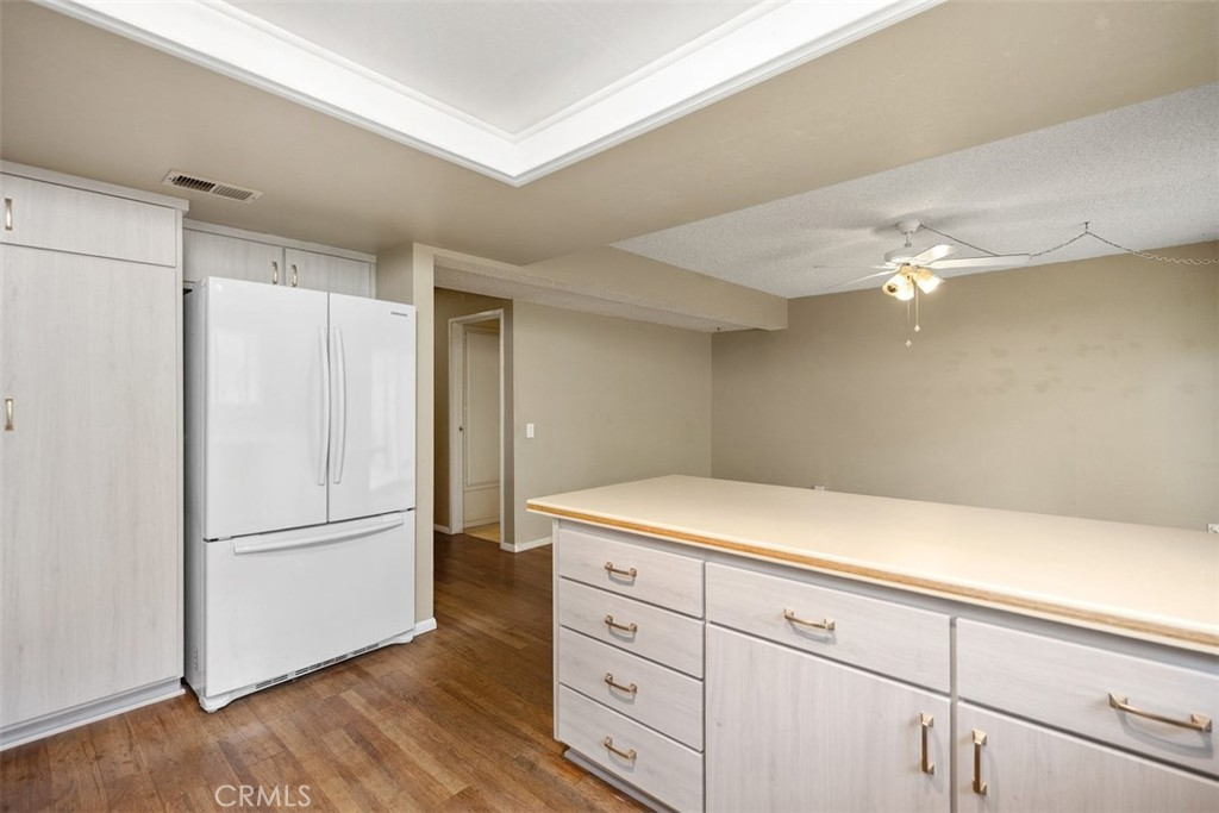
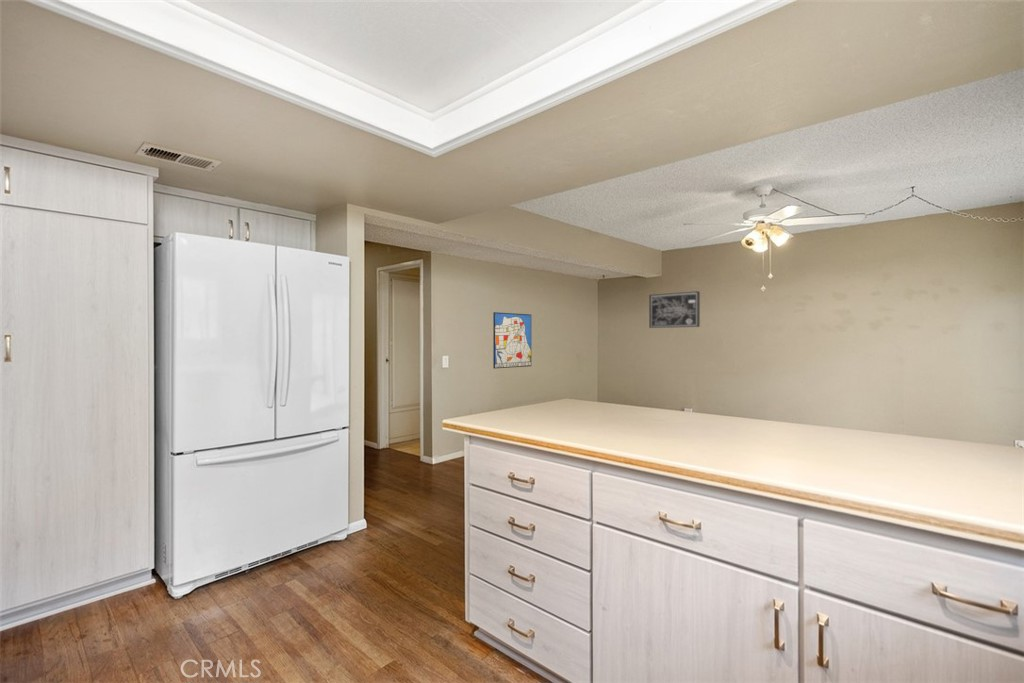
+ wall art [648,290,701,329]
+ wall art [492,311,532,369]
